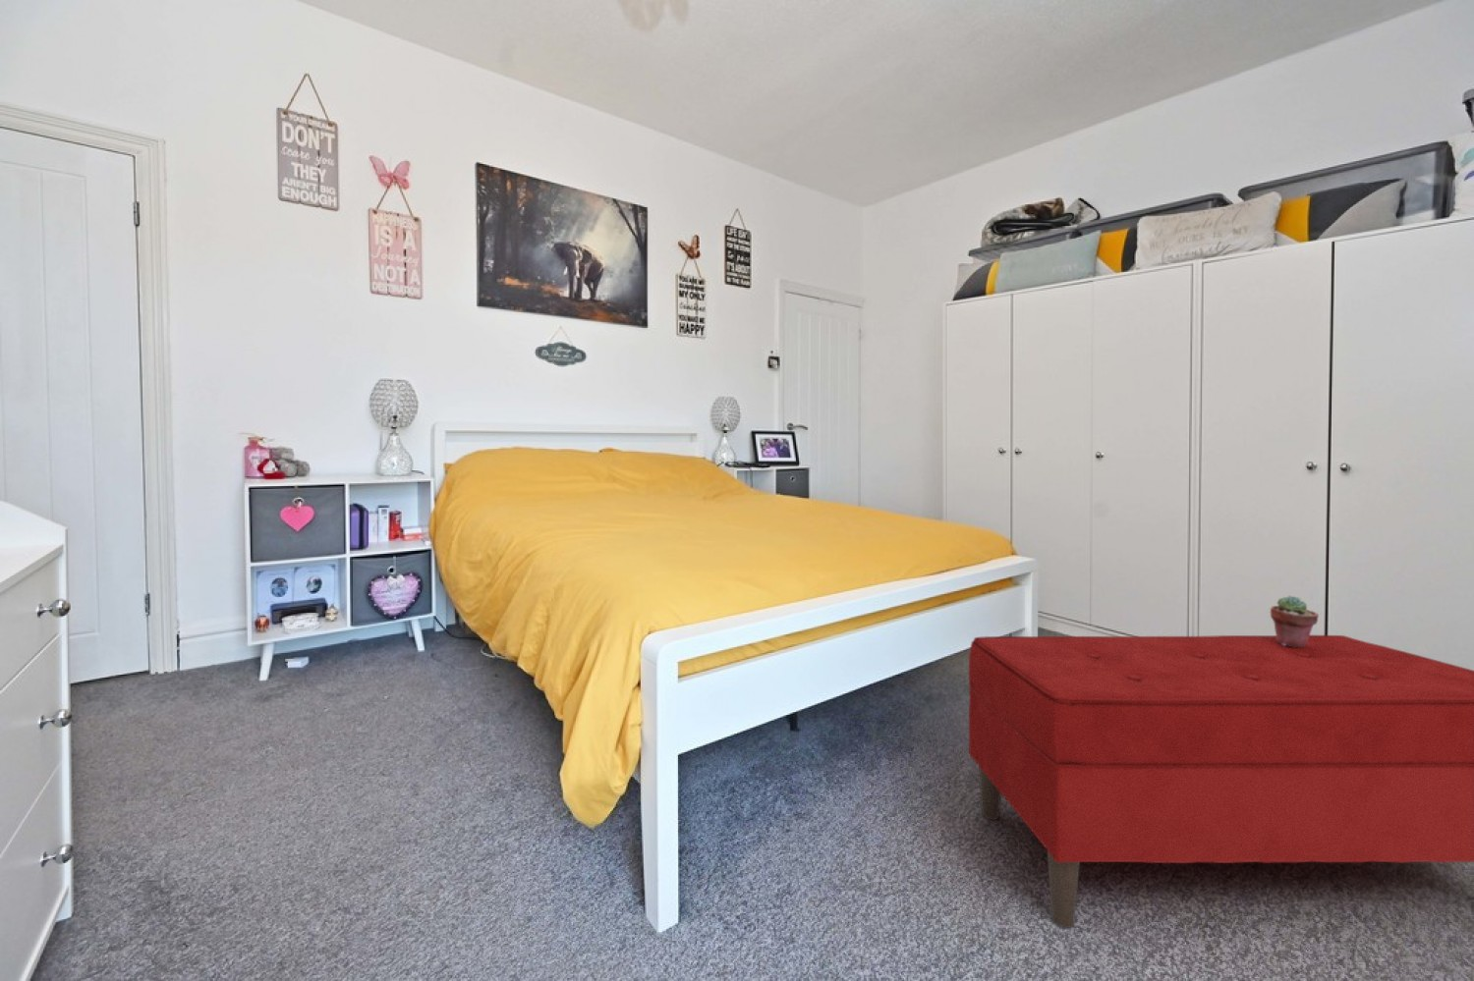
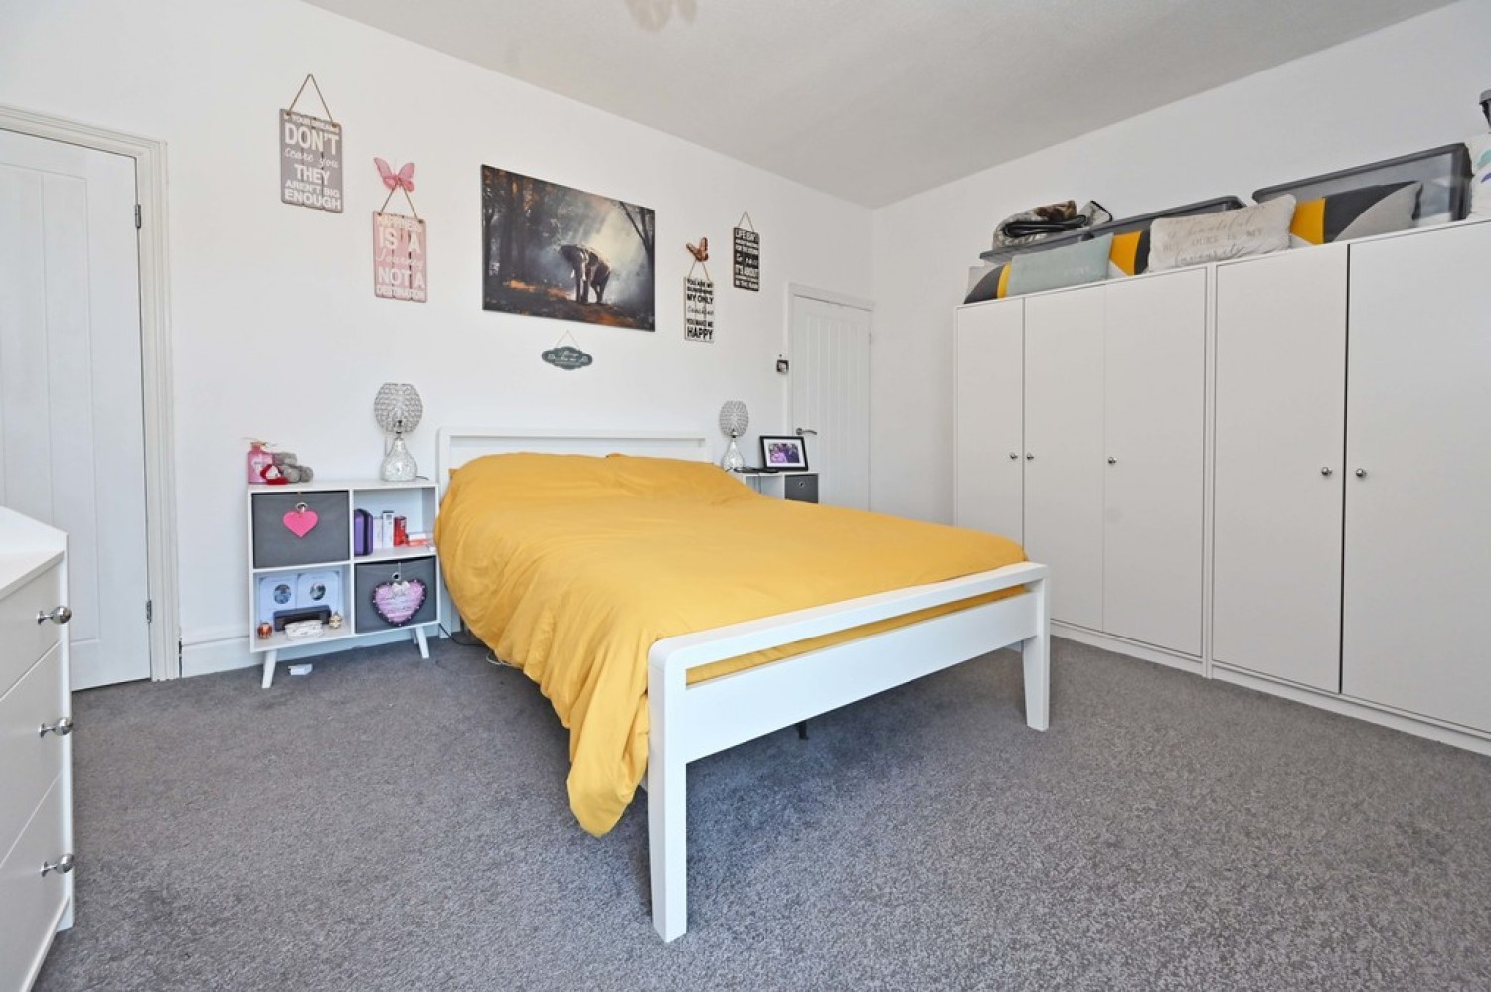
- bench [968,634,1474,928]
- potted succulent [1269,596,1320,647]
